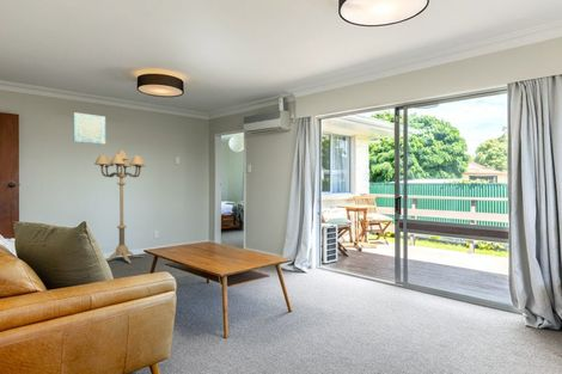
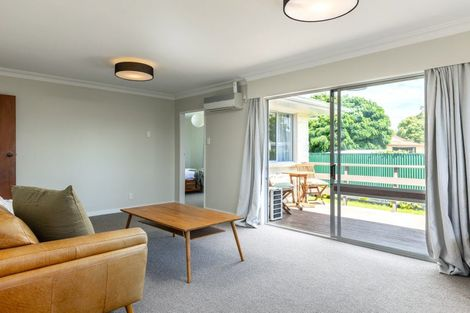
- floor lamp [93,149,147,264]
- wall art [73,111,106,146]
